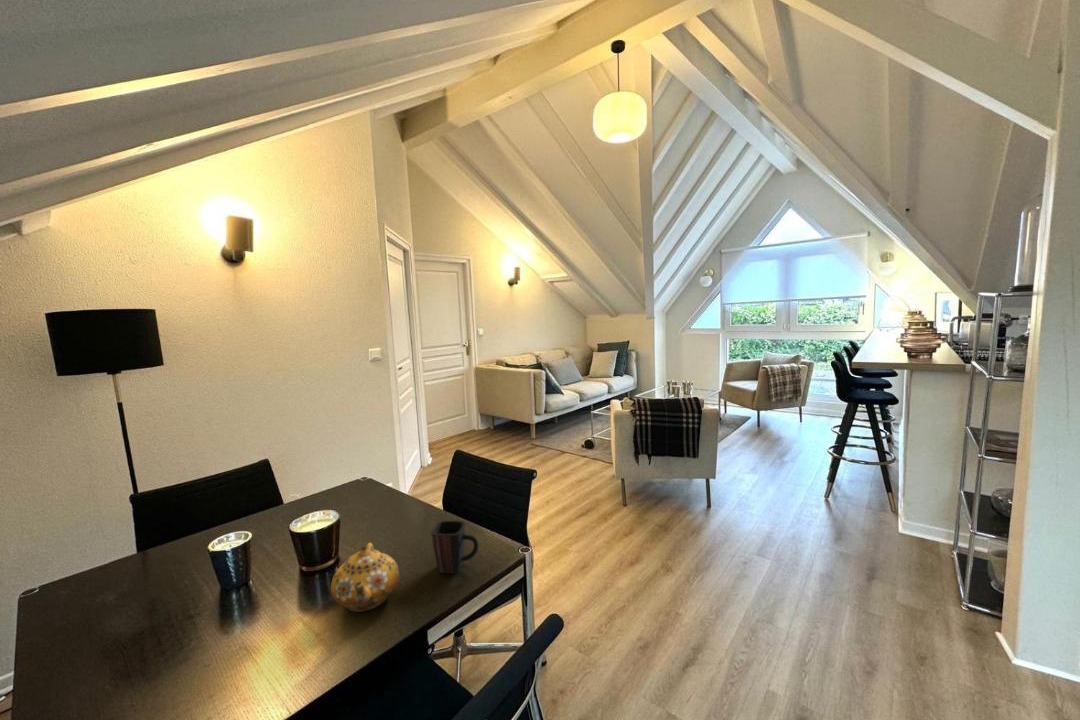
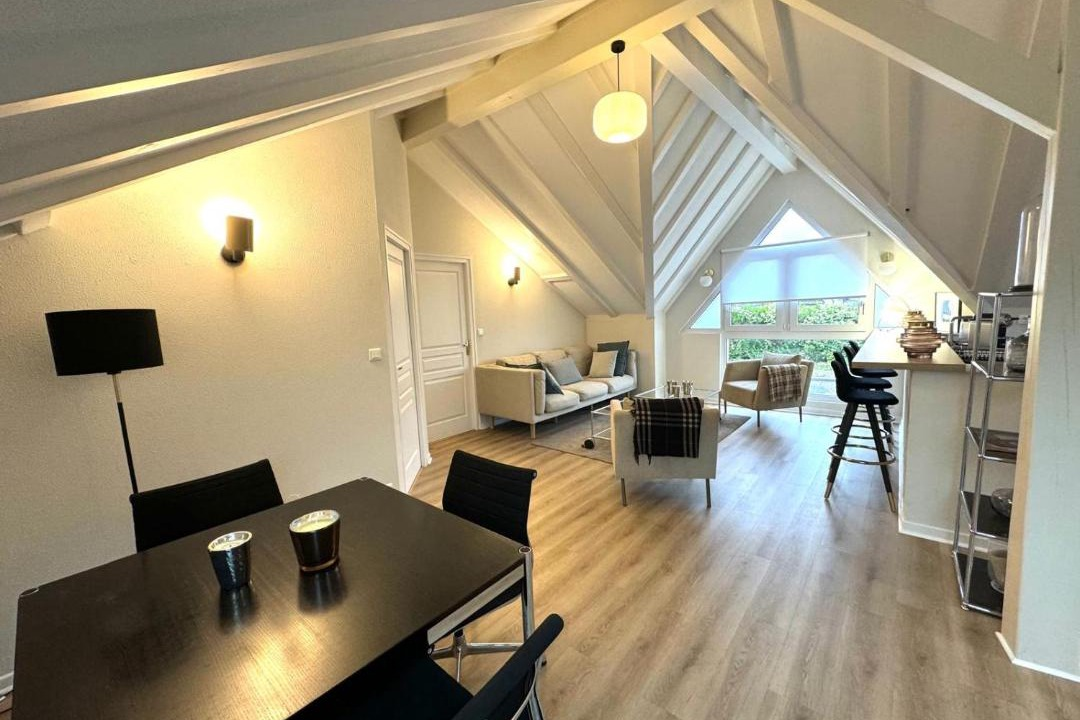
- teapot [330,542,400,613]
- mug [430,520,479,575]
